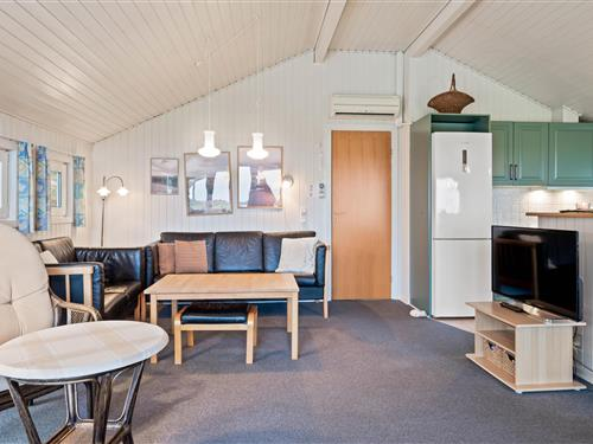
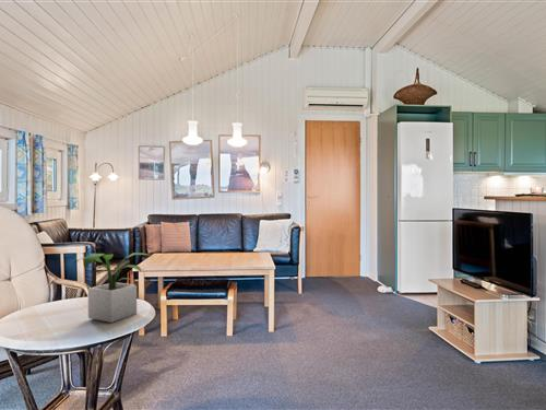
+ potted plant [74,251,155,324]
